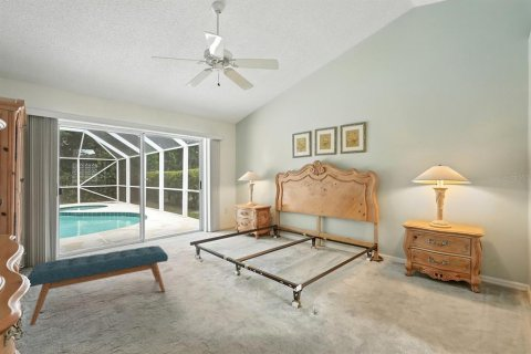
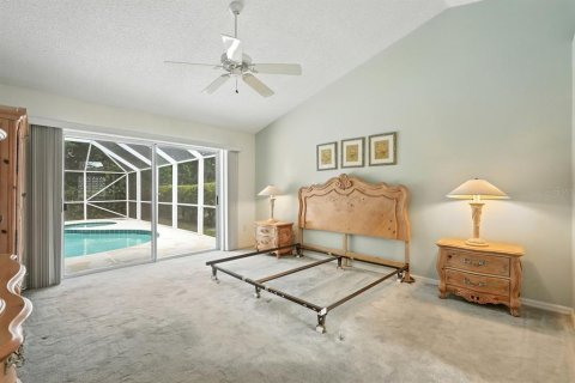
- bench [27,244,169,326]
